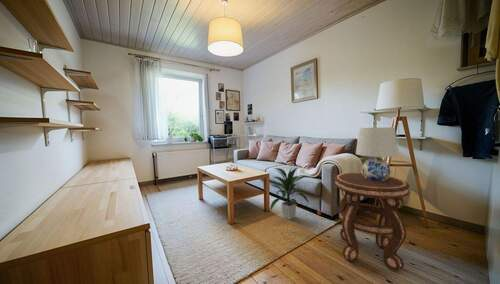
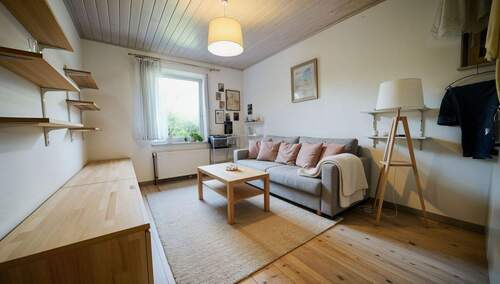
- side table [334,172,410,273]
- indoor plant [269,165,311,221]
- table lamp [355,126,399,181]
